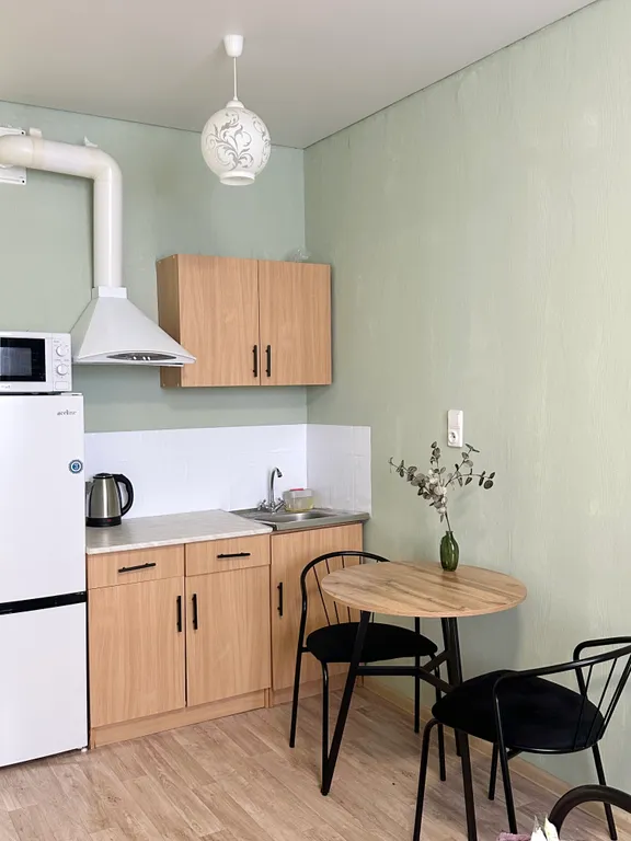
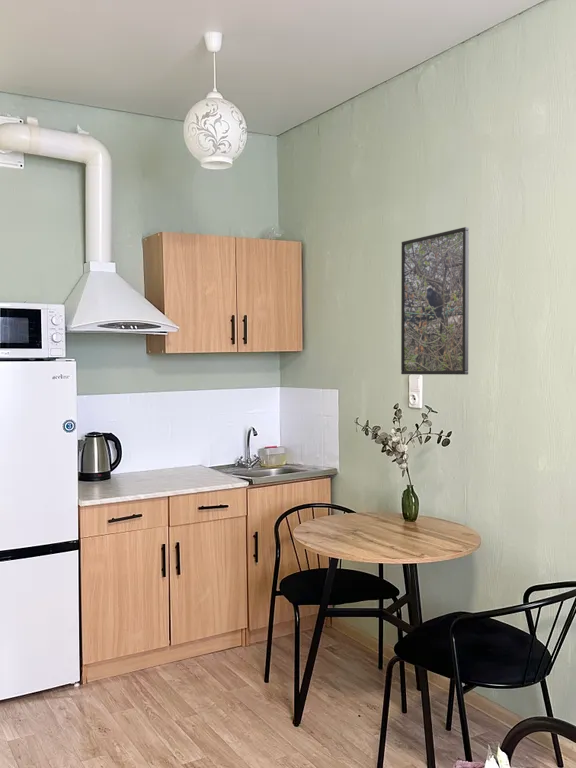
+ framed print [400,226,470,376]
